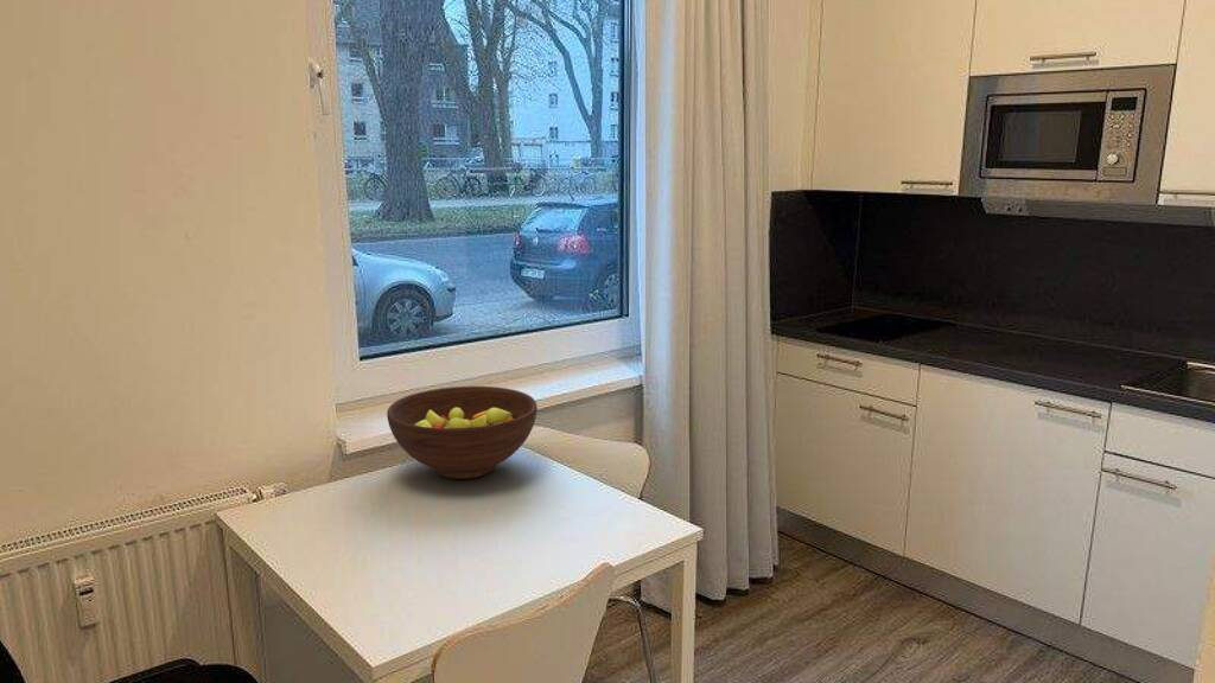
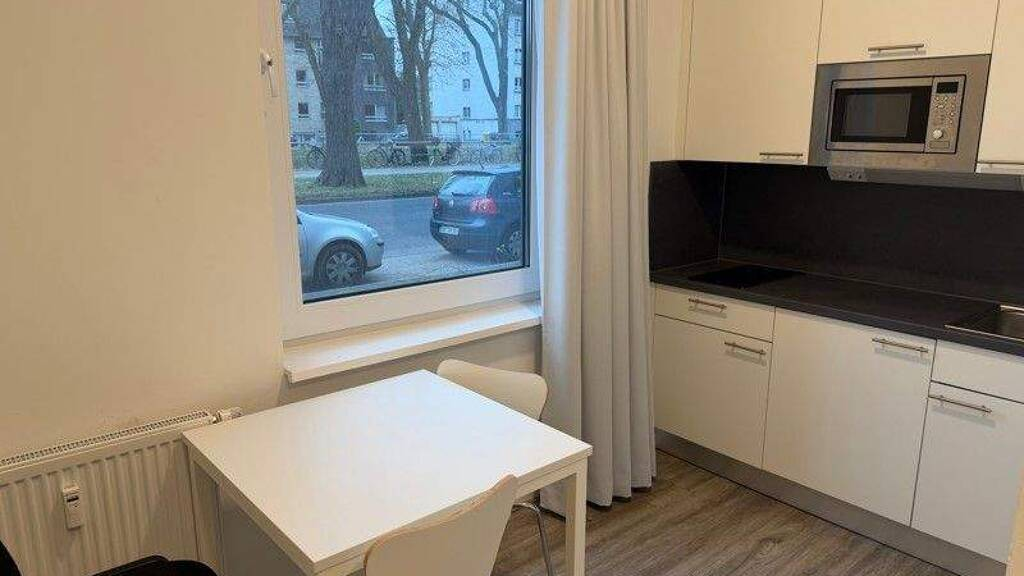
- fruit bowl [386,385,539,480]
